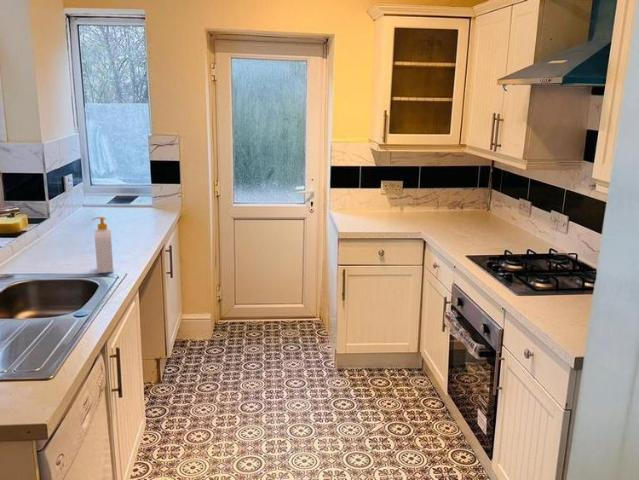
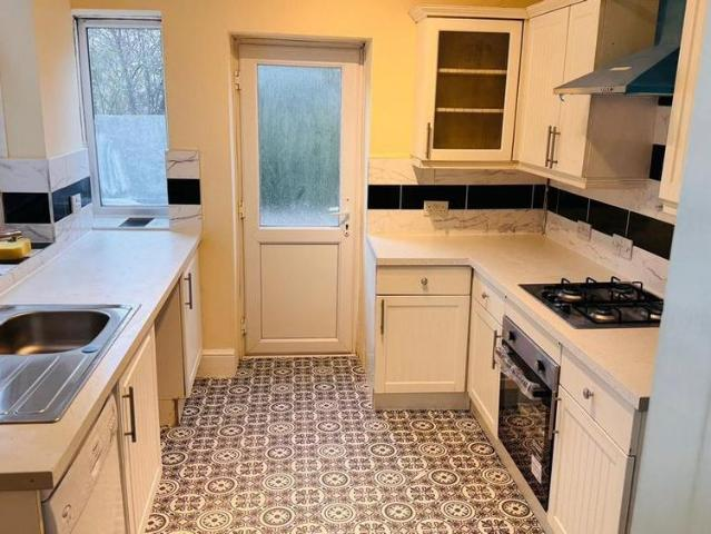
- soap bottle [91,216,114,274]
